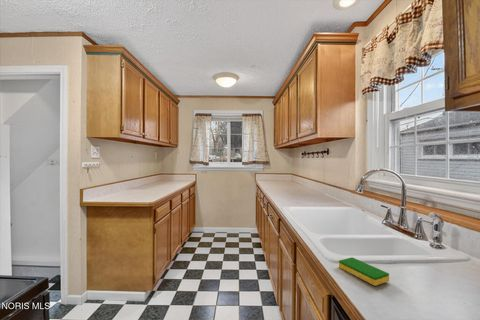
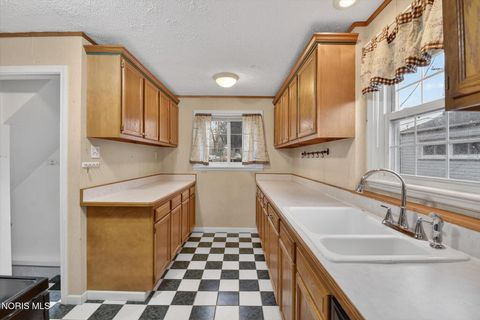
- dish sponge [338,256,390,286]
